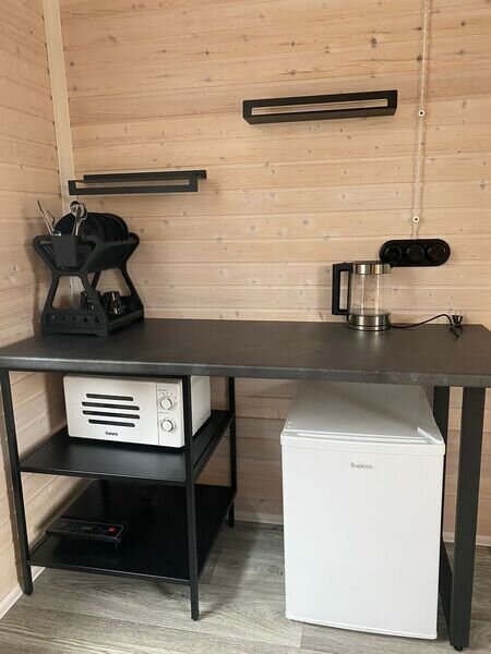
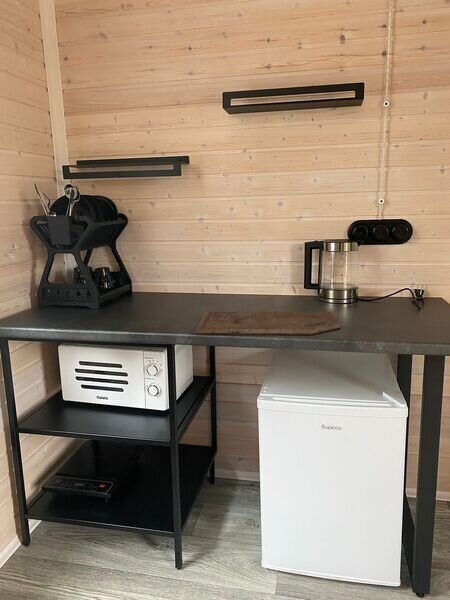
+ cutting board [194,311,342,335]
